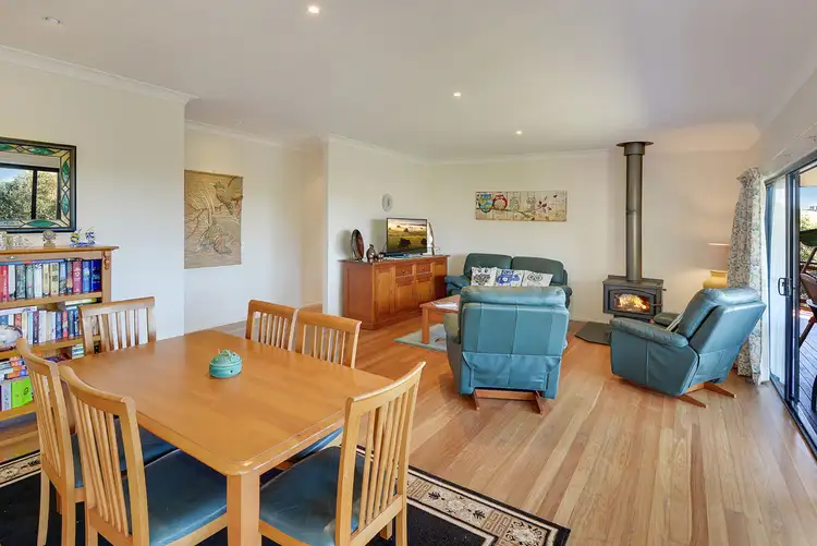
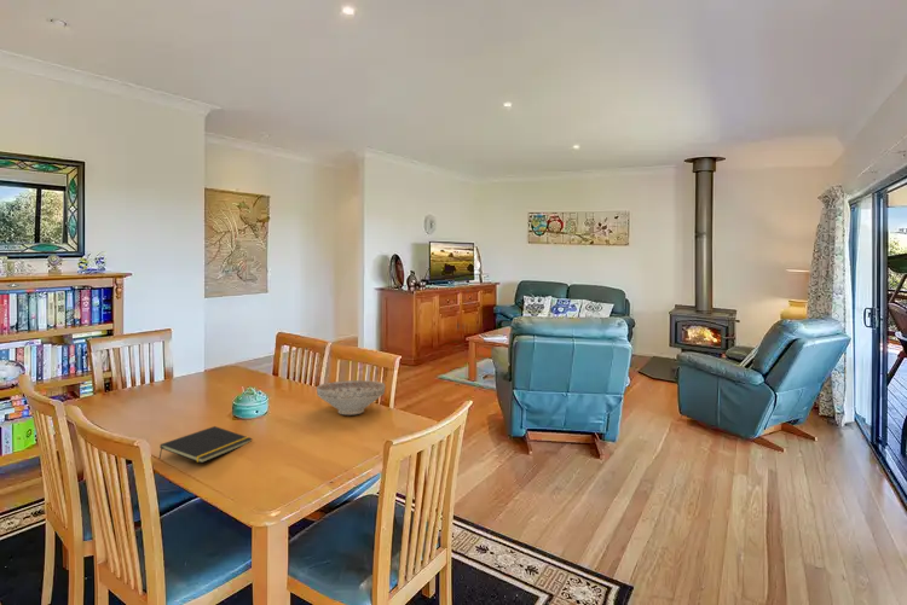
+ notepad [158,425,253,464]
+ decorative bowl [316,379,386,417]
